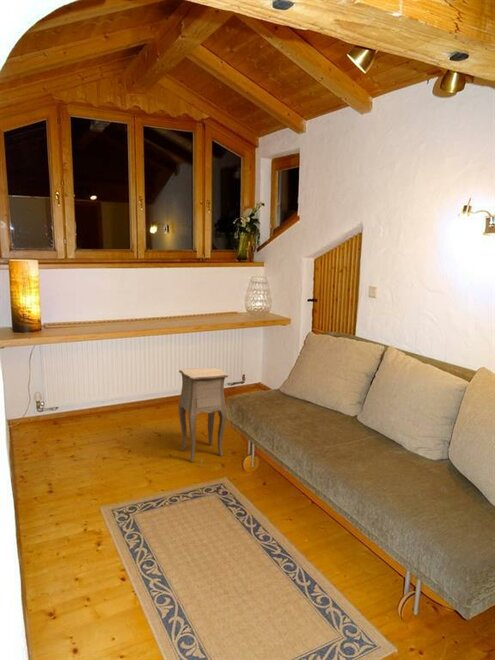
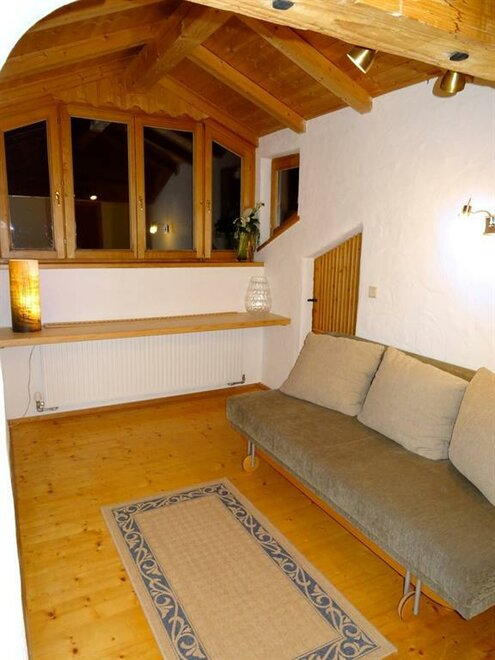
- side table [177,366,229,466]
